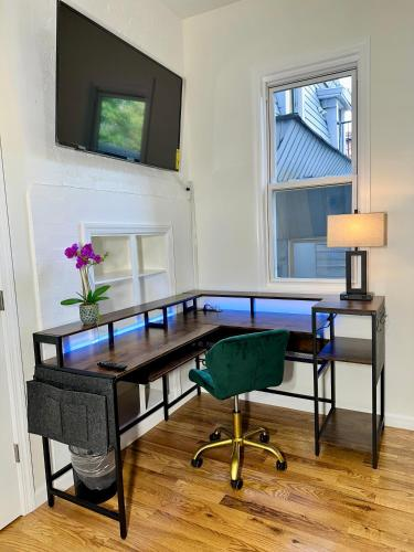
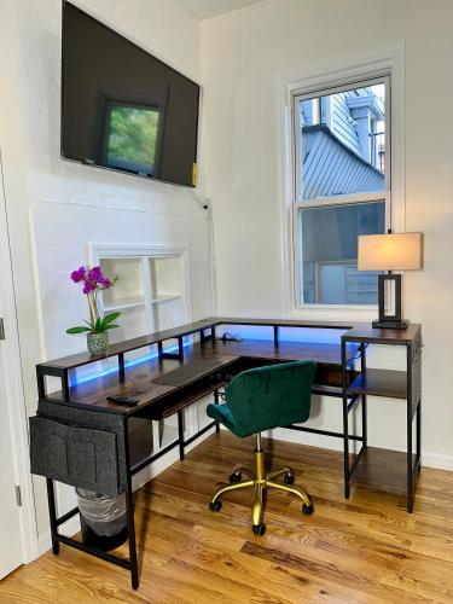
+ cup [129,372,152,394]
+ computer keyboard [150,359,225,388]
